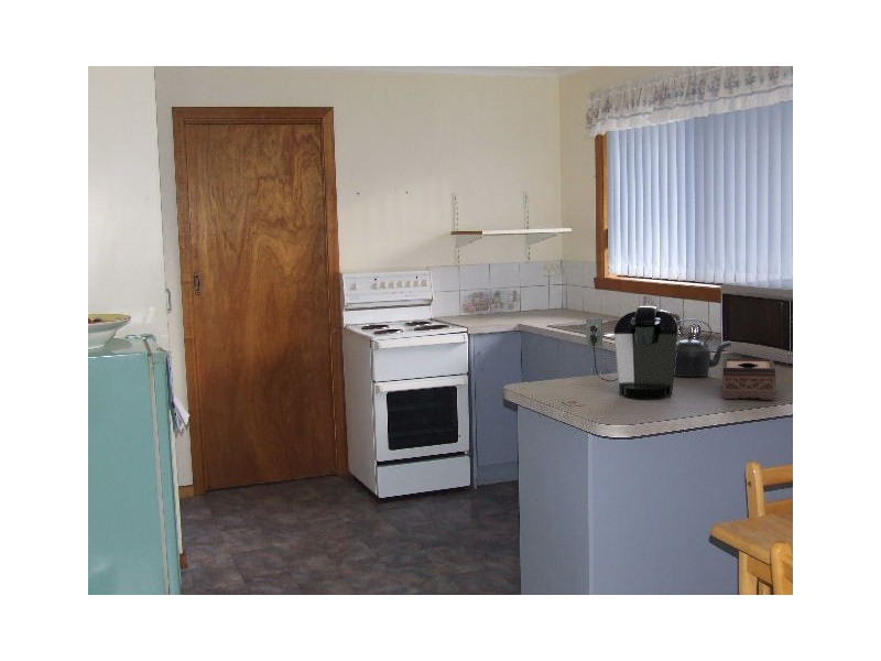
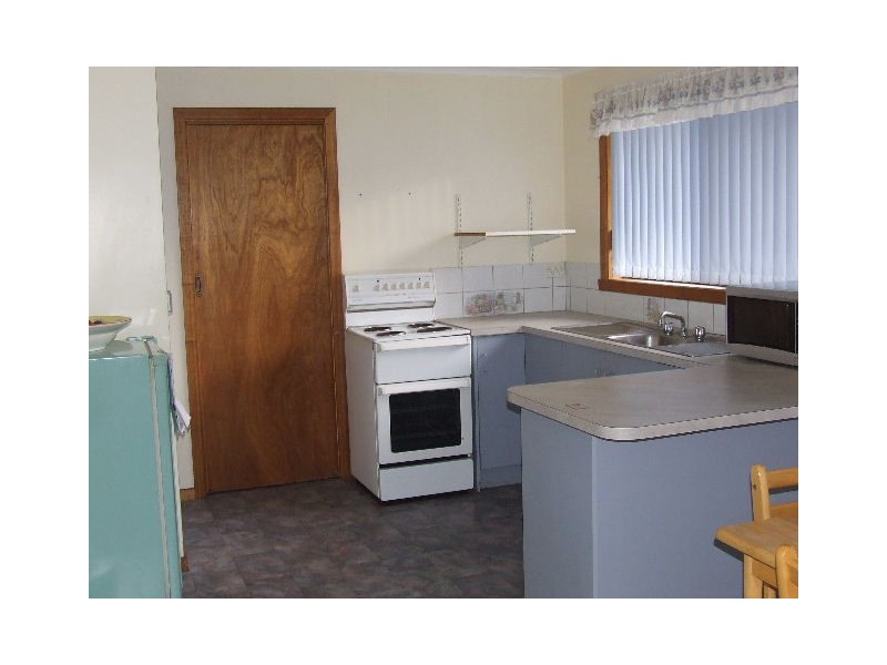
- kettle [674,318,732,378]
- coffee maker [585,305,678,399]
- tissue box [721,358,777,401]
